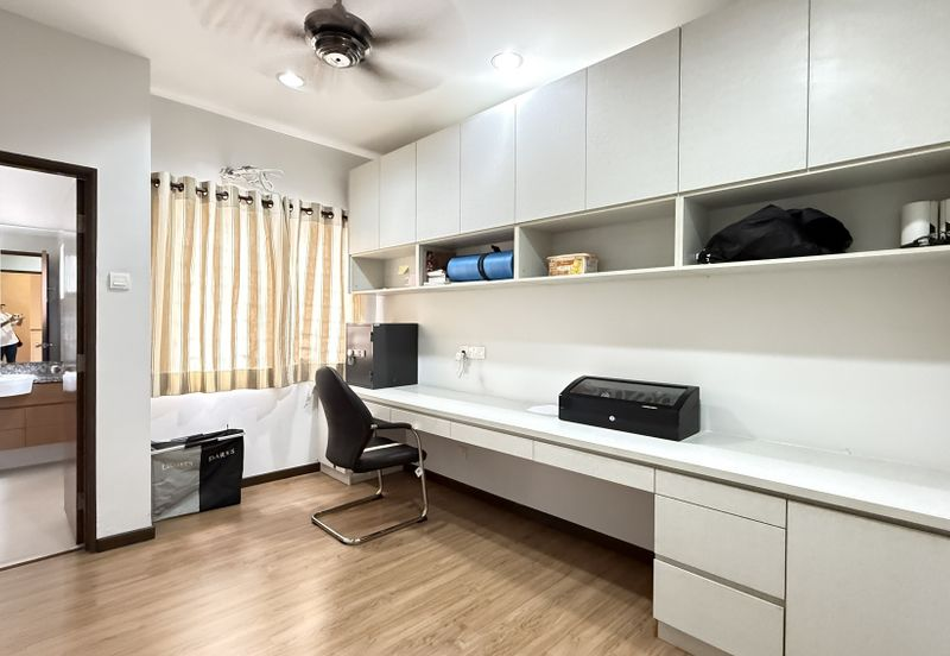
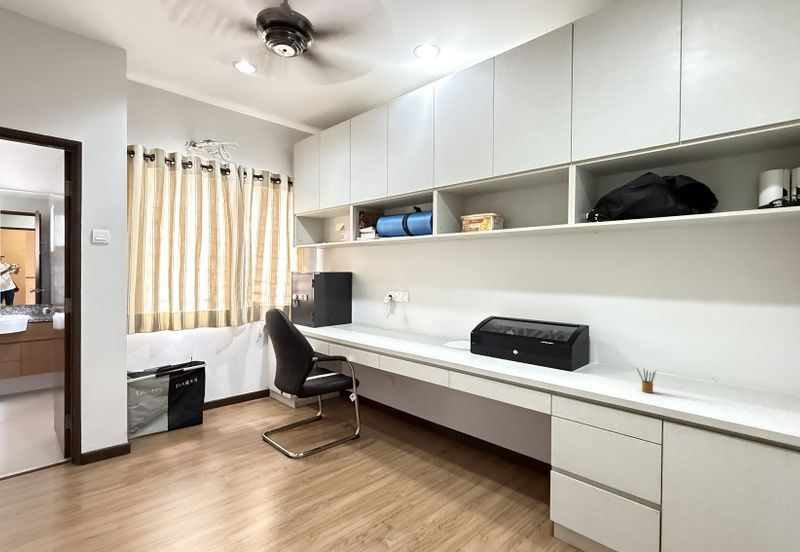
+ pencil box [636,367,657,394]
